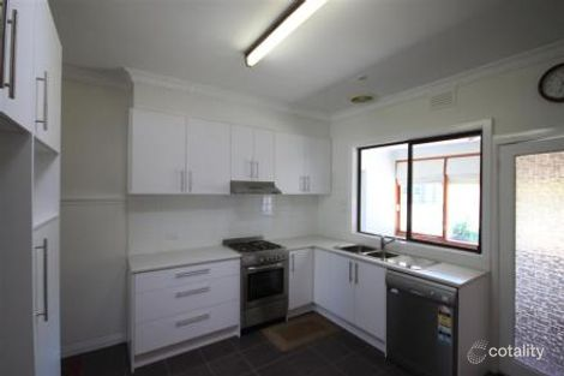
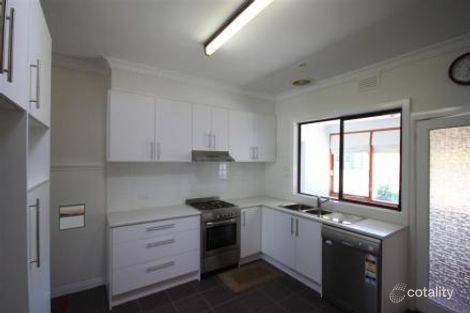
+ calendar [58,201,86,232]
